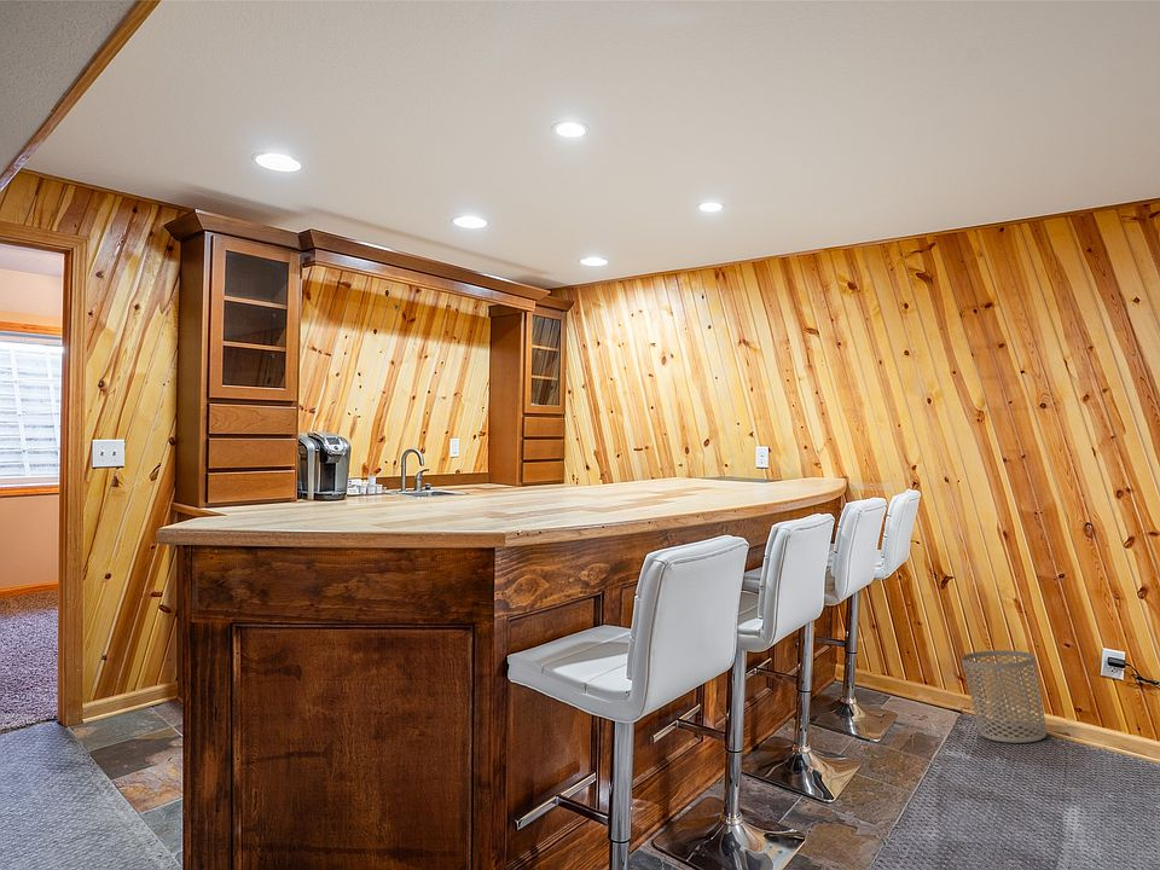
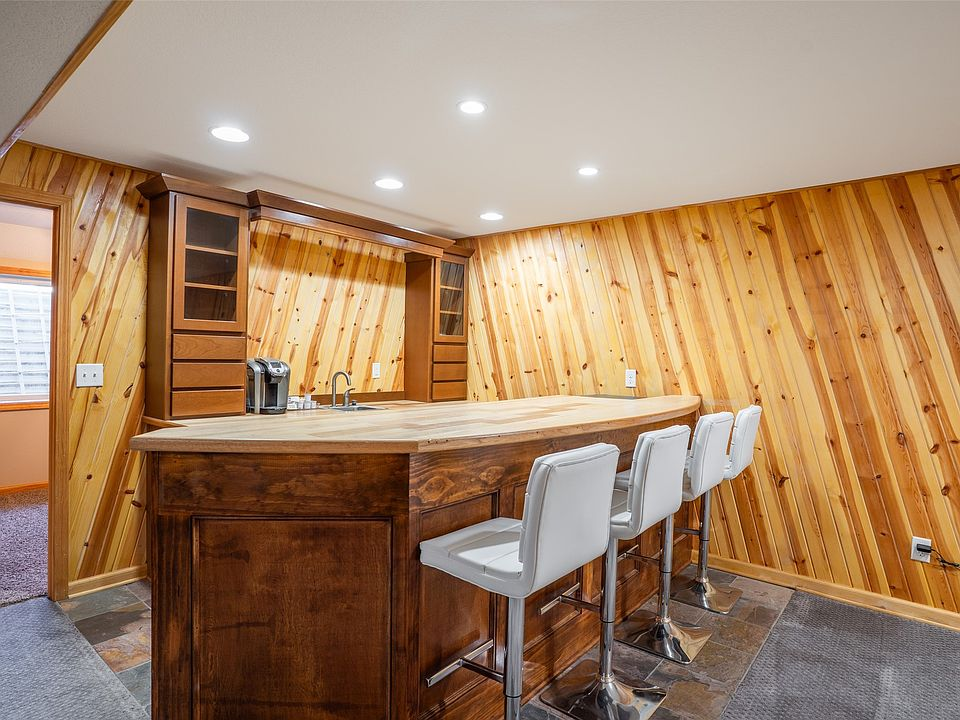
- waste bin [961,649,1048,744]
